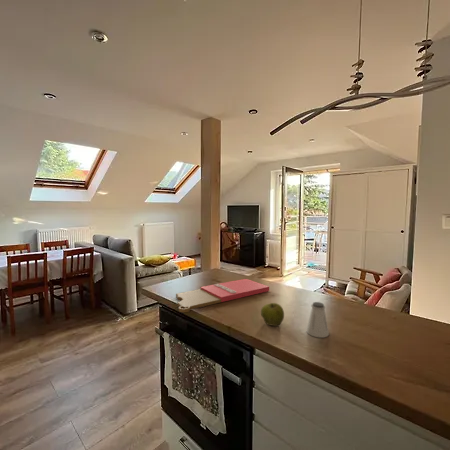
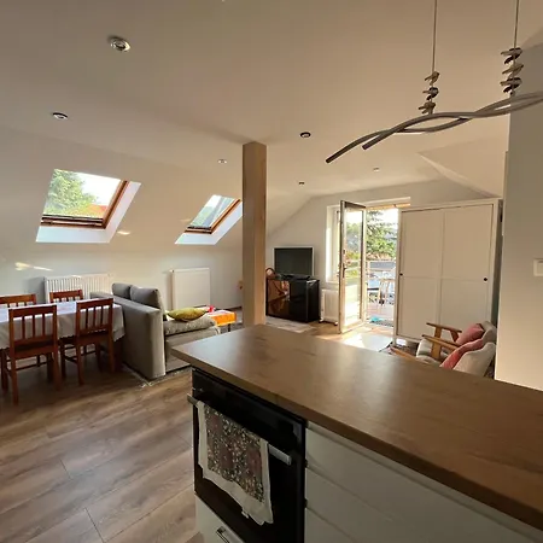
- cutting board [175,278,270,313]
- apple [260,302,285,327]
- saltshaker [305,301,330,338]
